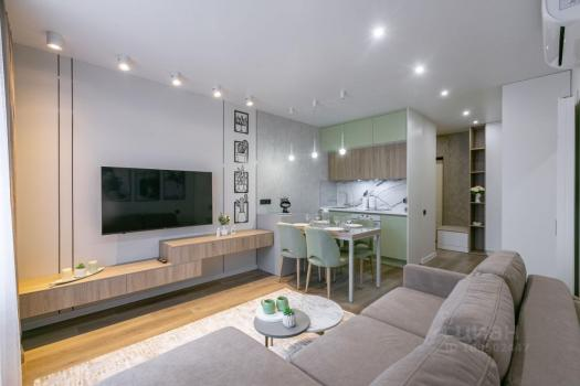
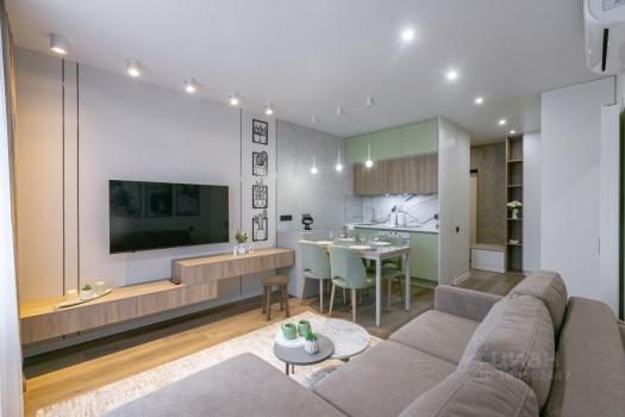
+ stool [260,274,292,322]
